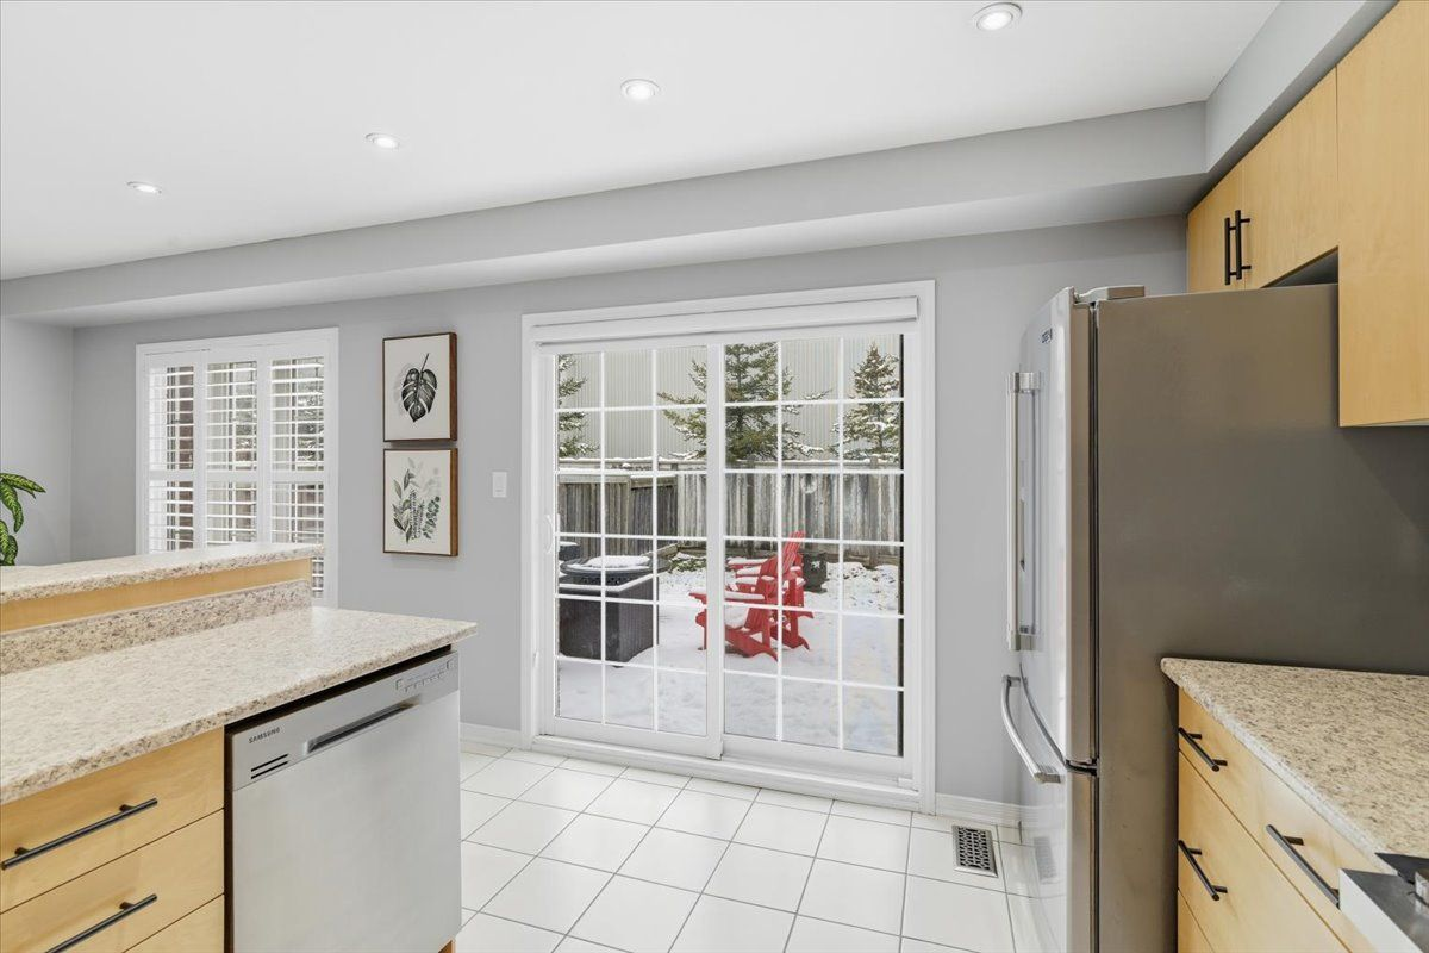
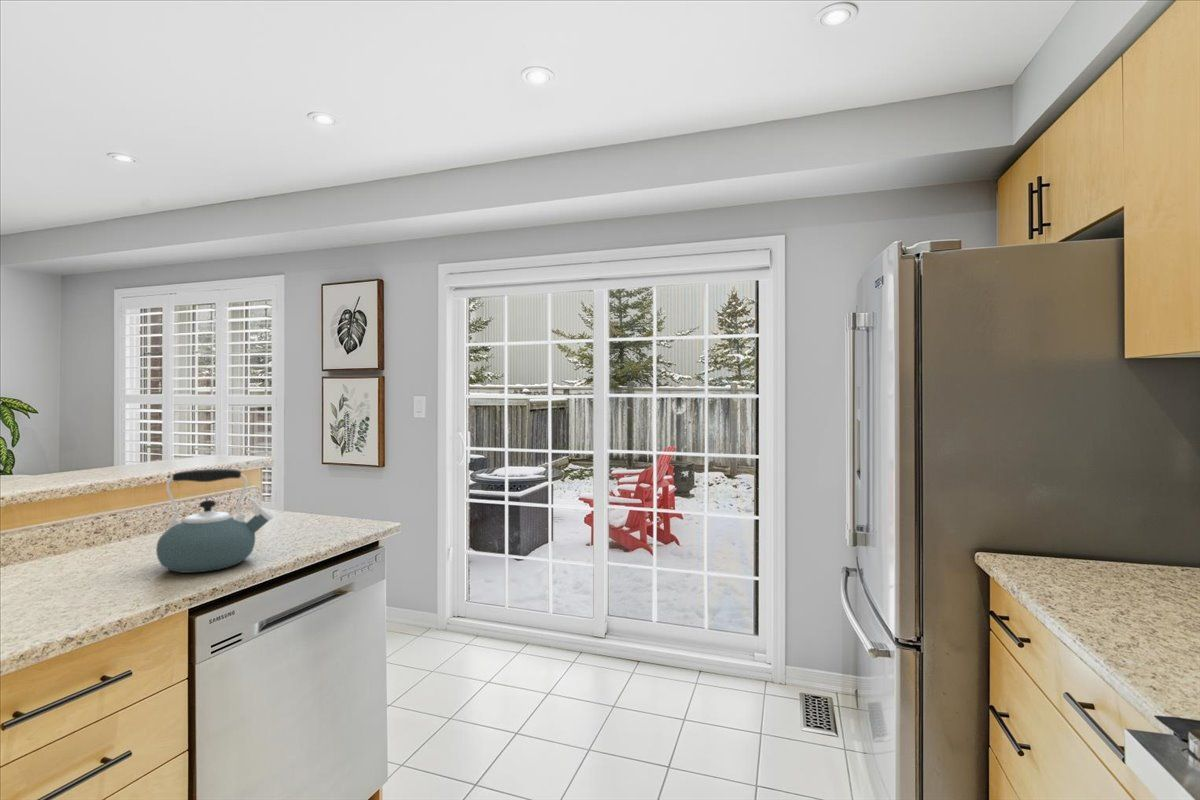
+ kettle [155,468,274,574]
